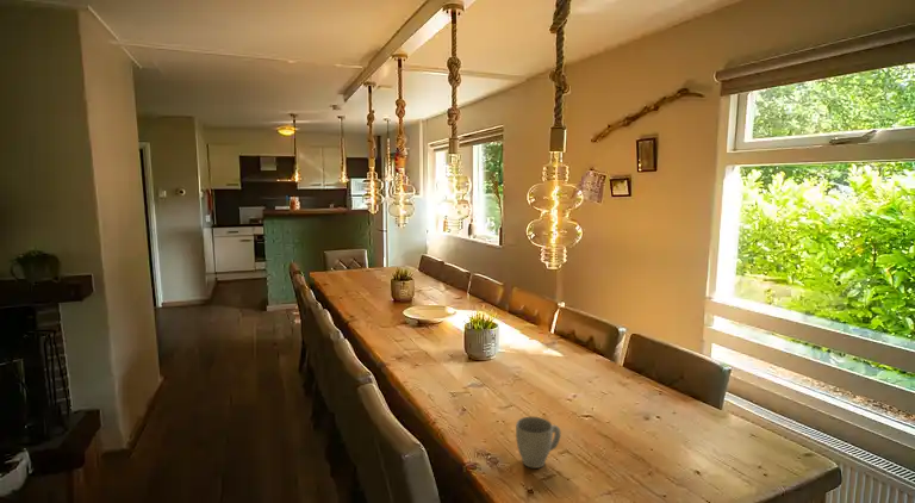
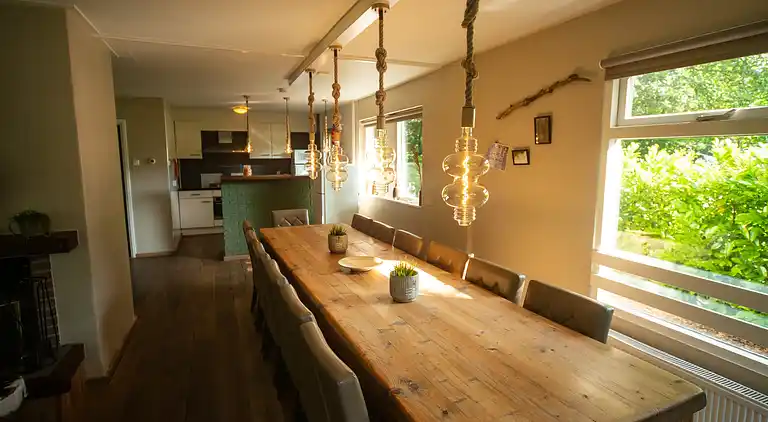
- mug [515,416,562,470]
